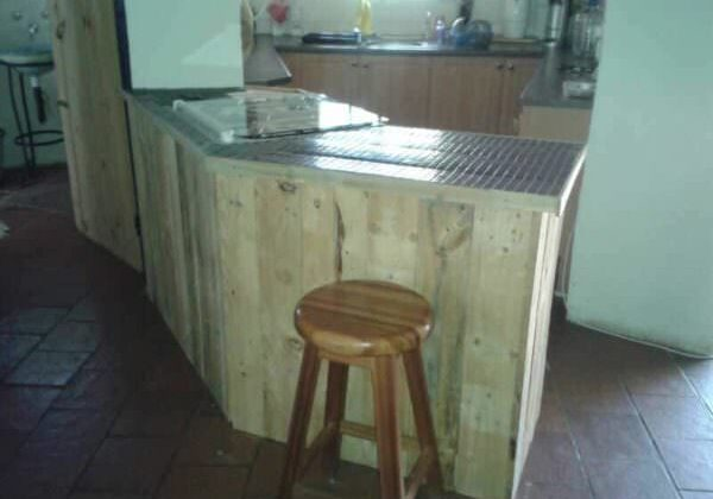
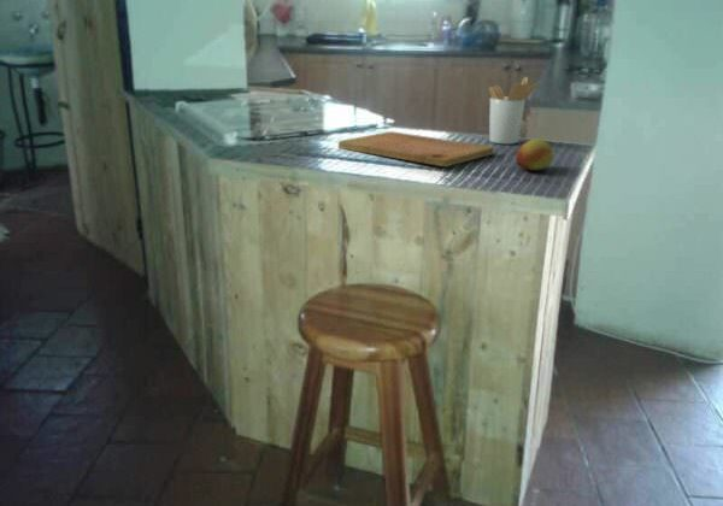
+ fruit [515,137,554,171]
+ cutting board [337,130,495,167]
+ utensil holder [488,76,540,145]
